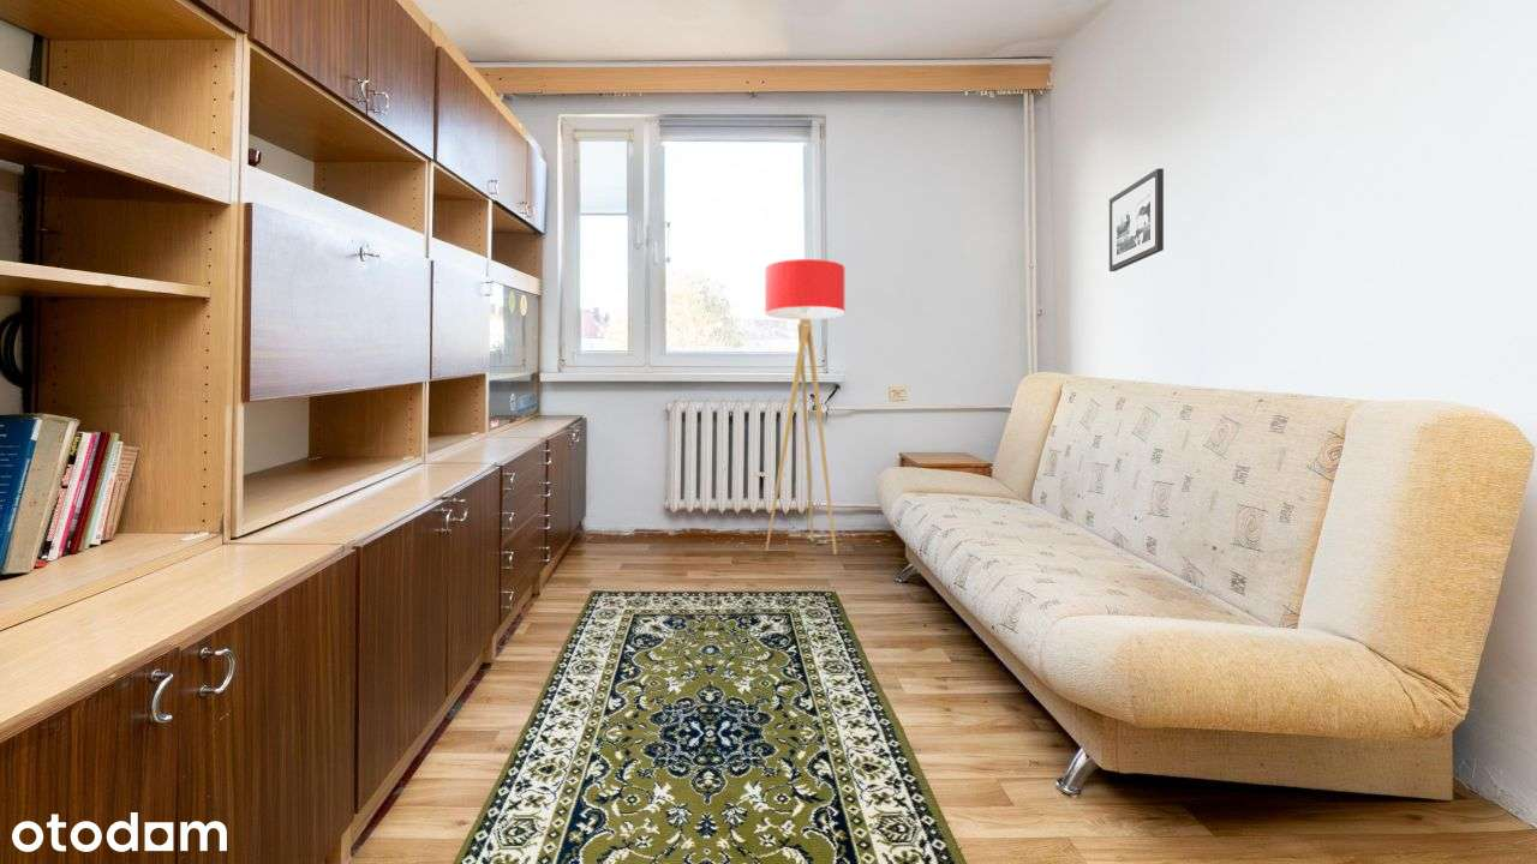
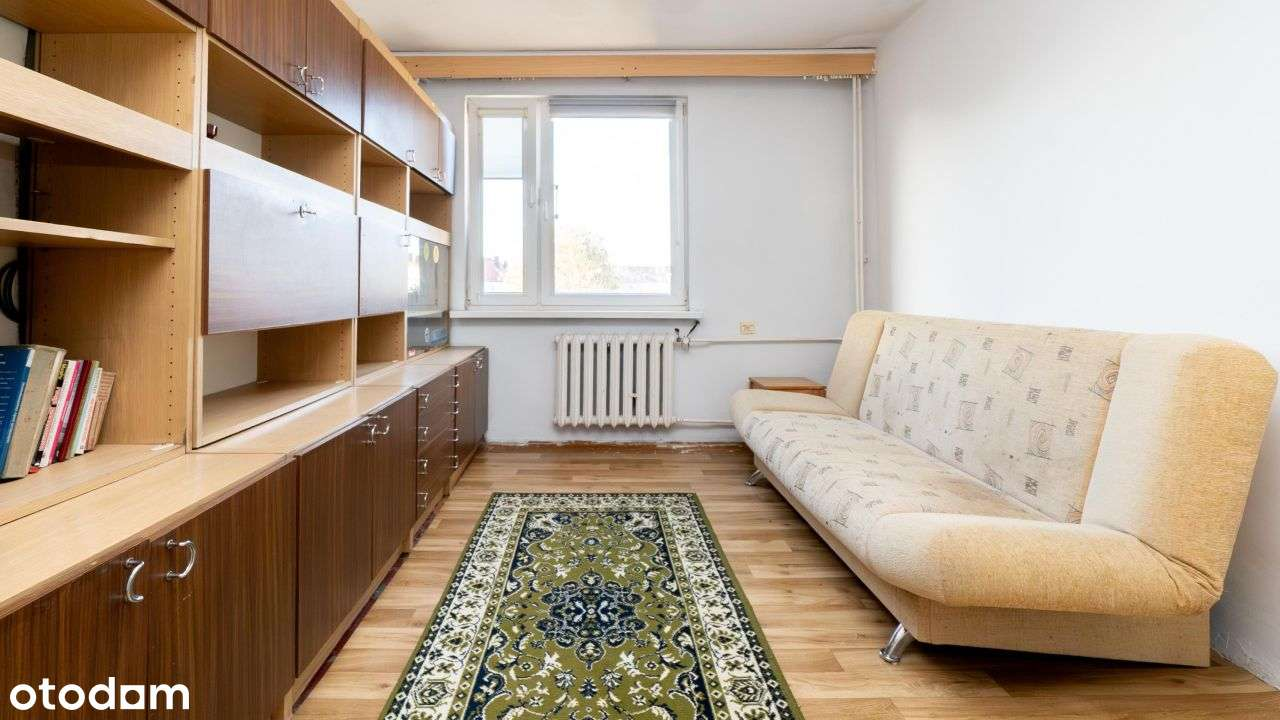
- picture frame [1108,168,1165,272]
- floor lamp [764,258,845,556]
